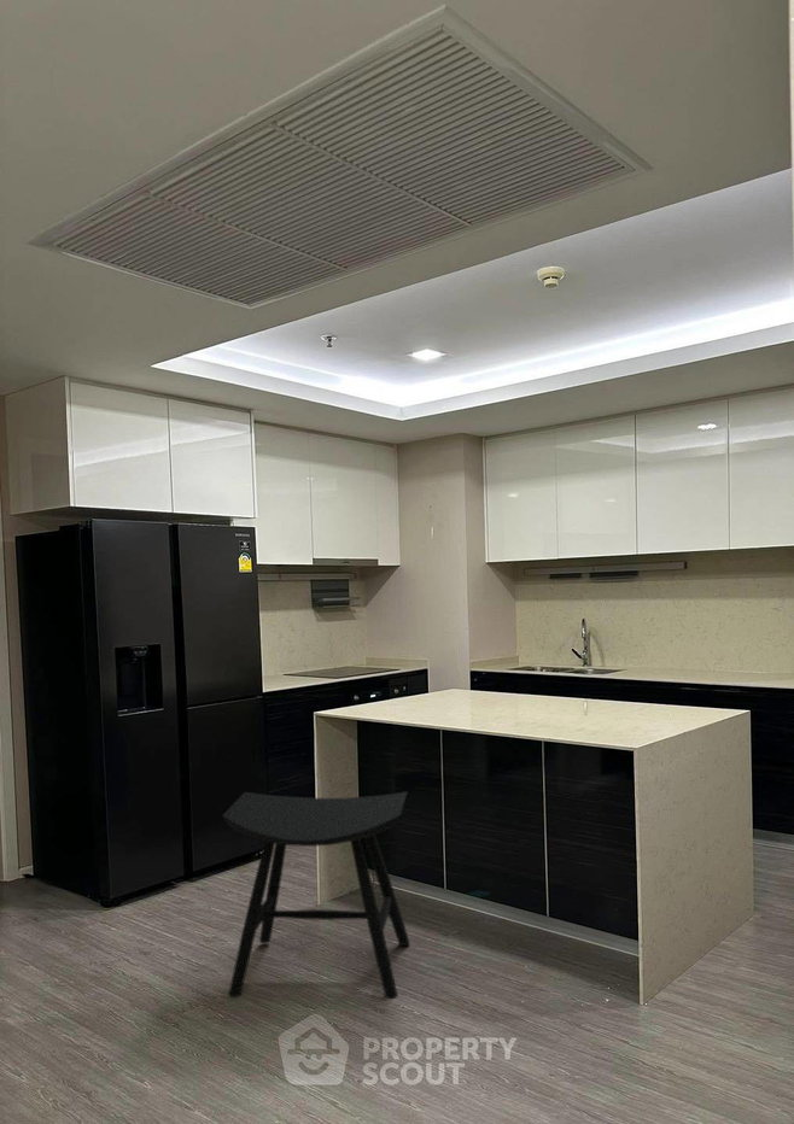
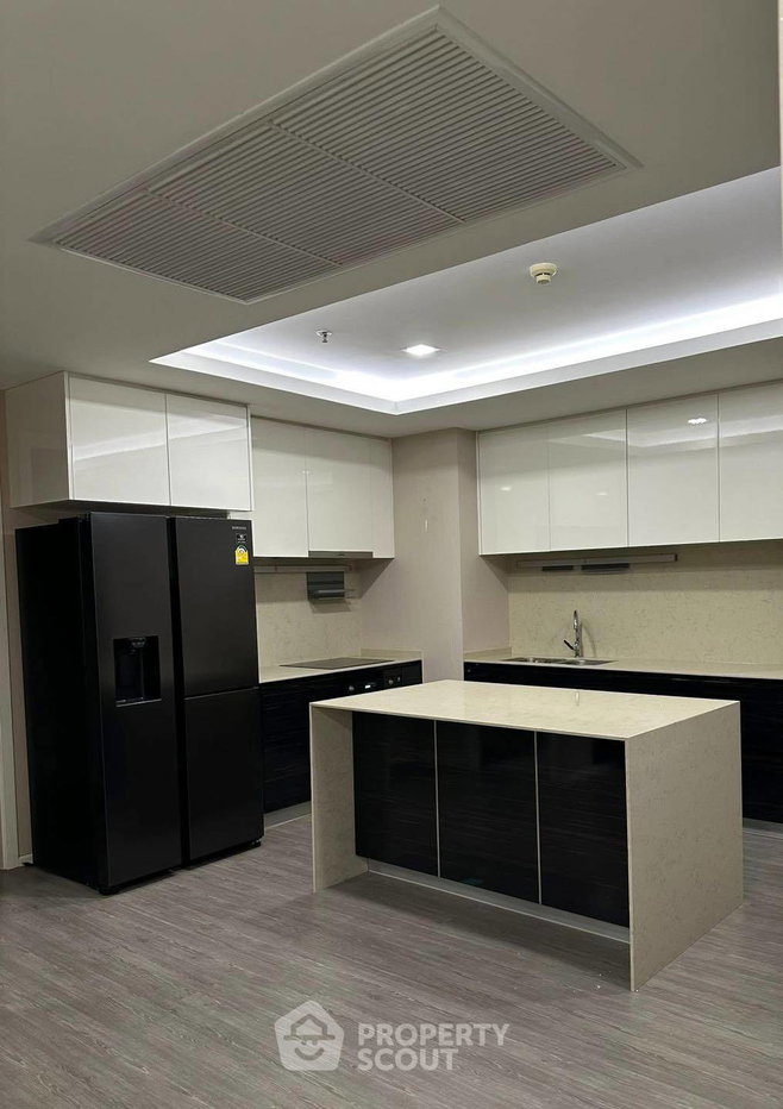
- stool [221,790,410,1000]
